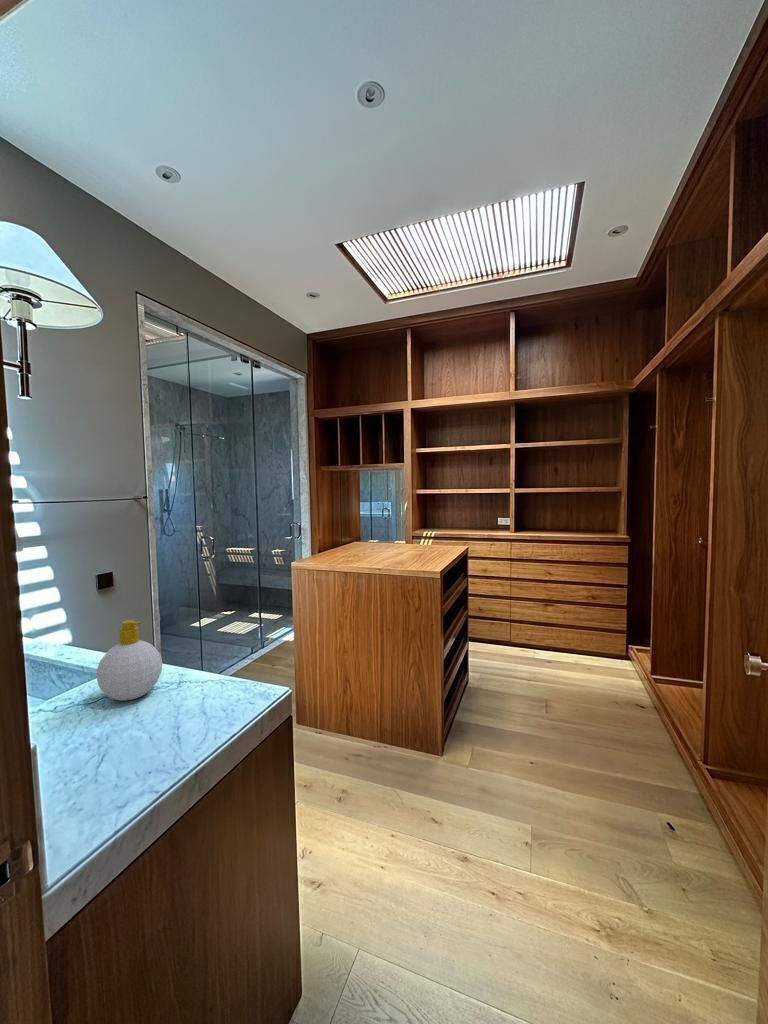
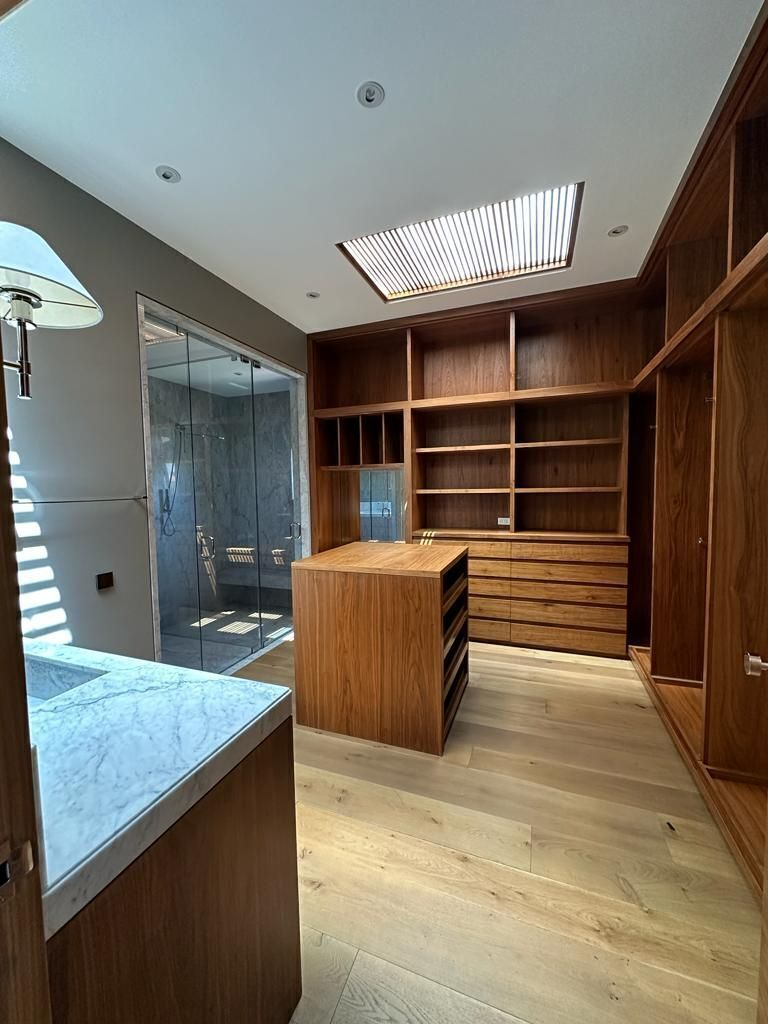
- soap bottle [95,619,164,702]
